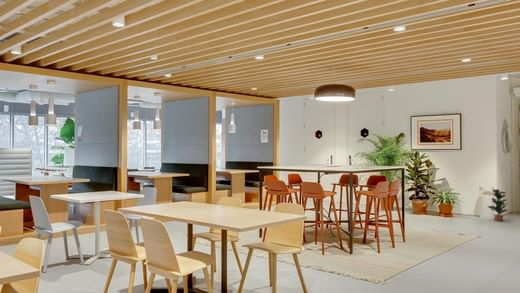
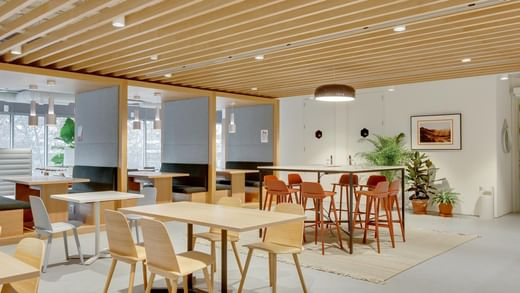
- potted plant [486,188,509,222]
